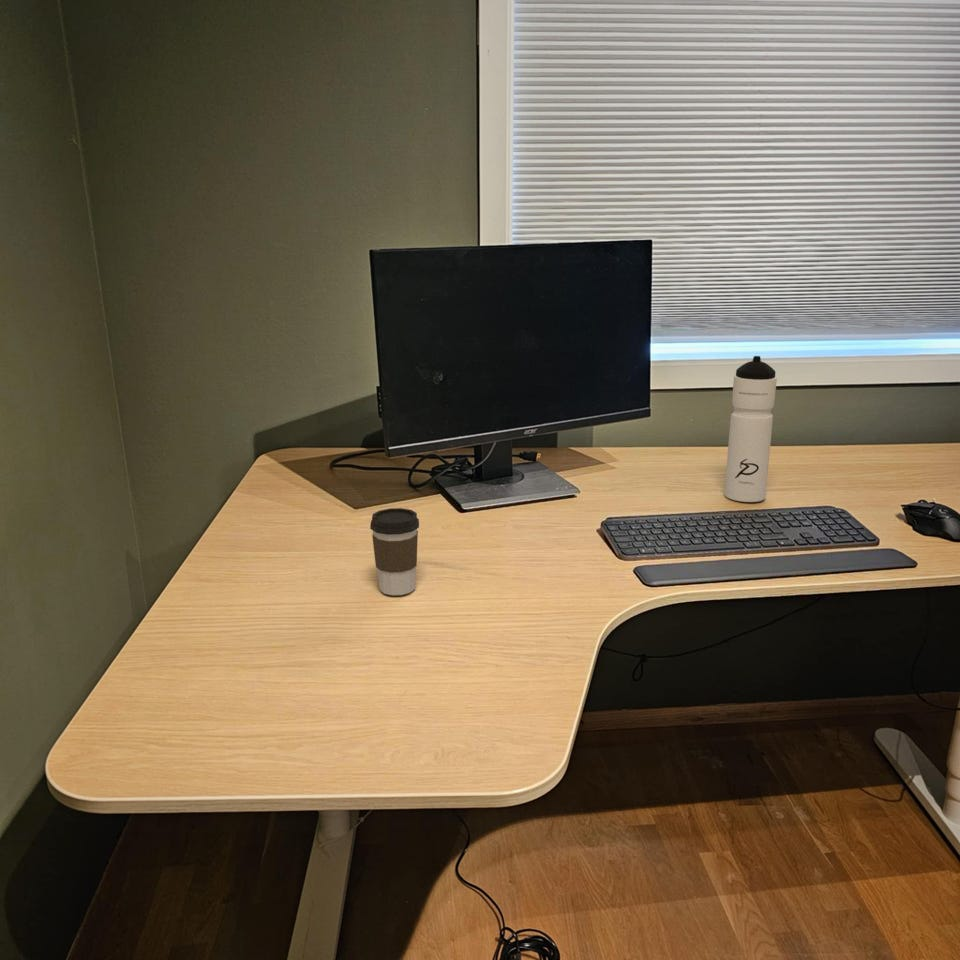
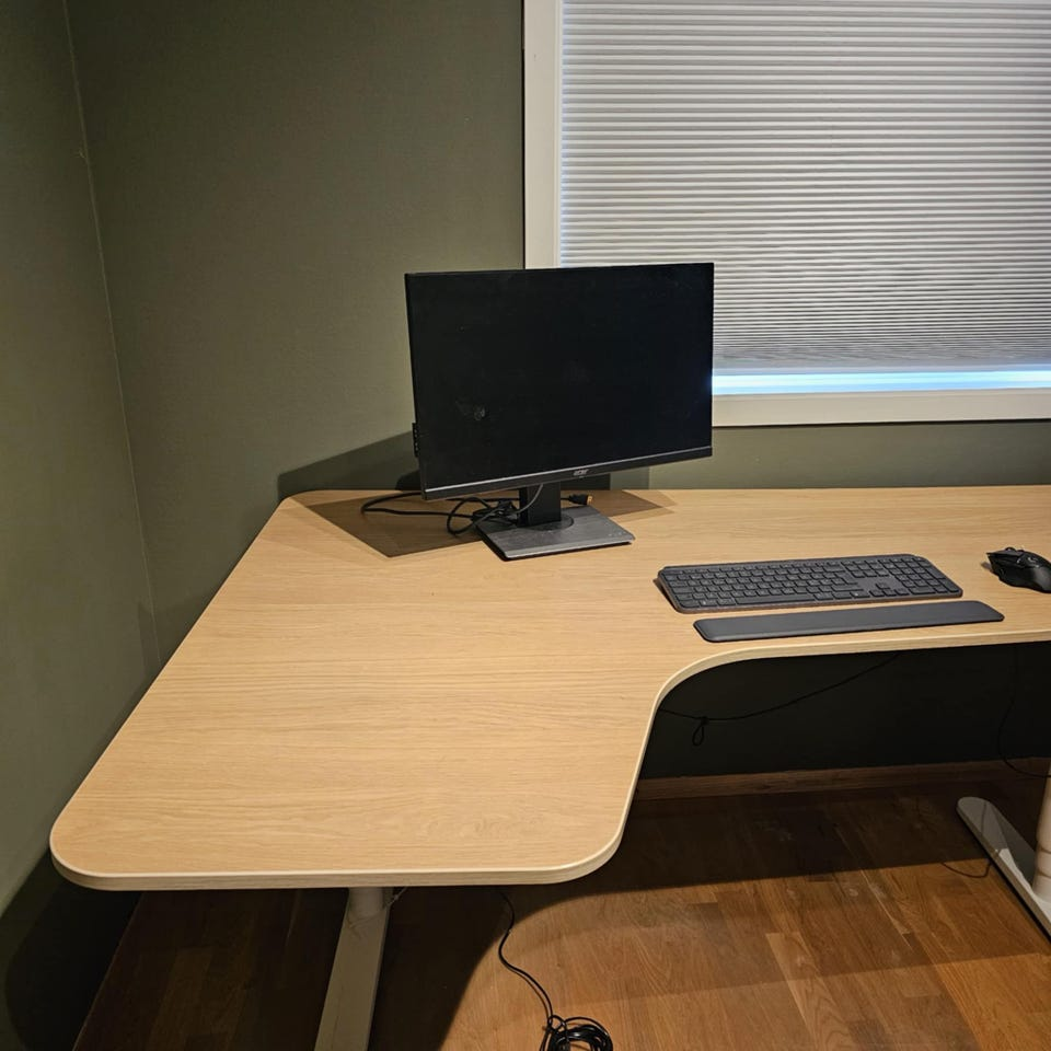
- water bottle [723,355,778,503]
- coffee cup [369,507,420,596]
